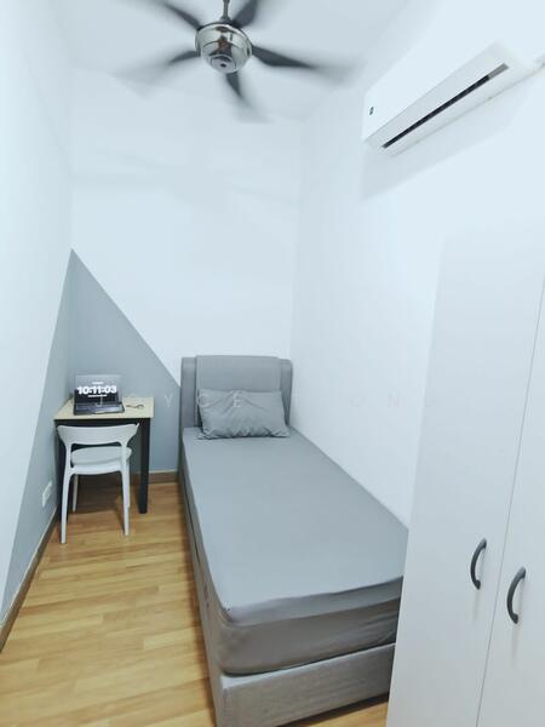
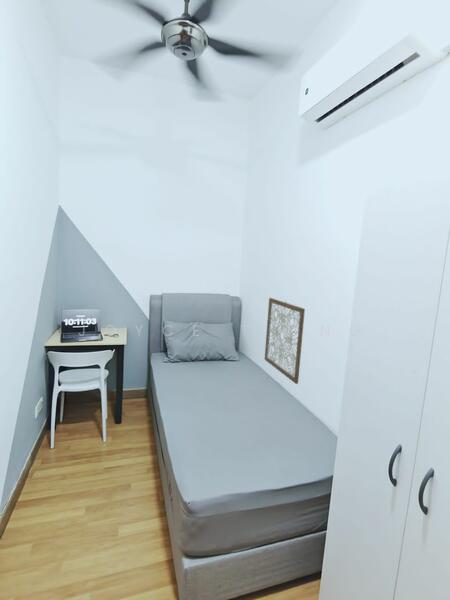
+ wall art [264,297,306,385]
